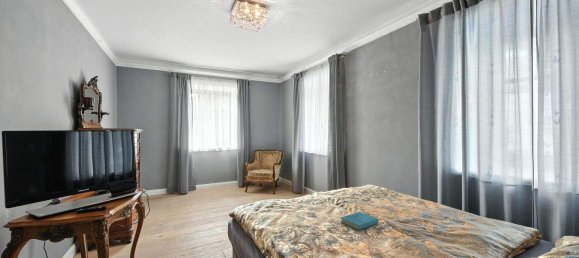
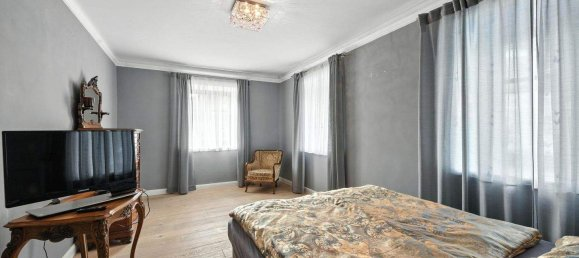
- book [340,211,380,231]
